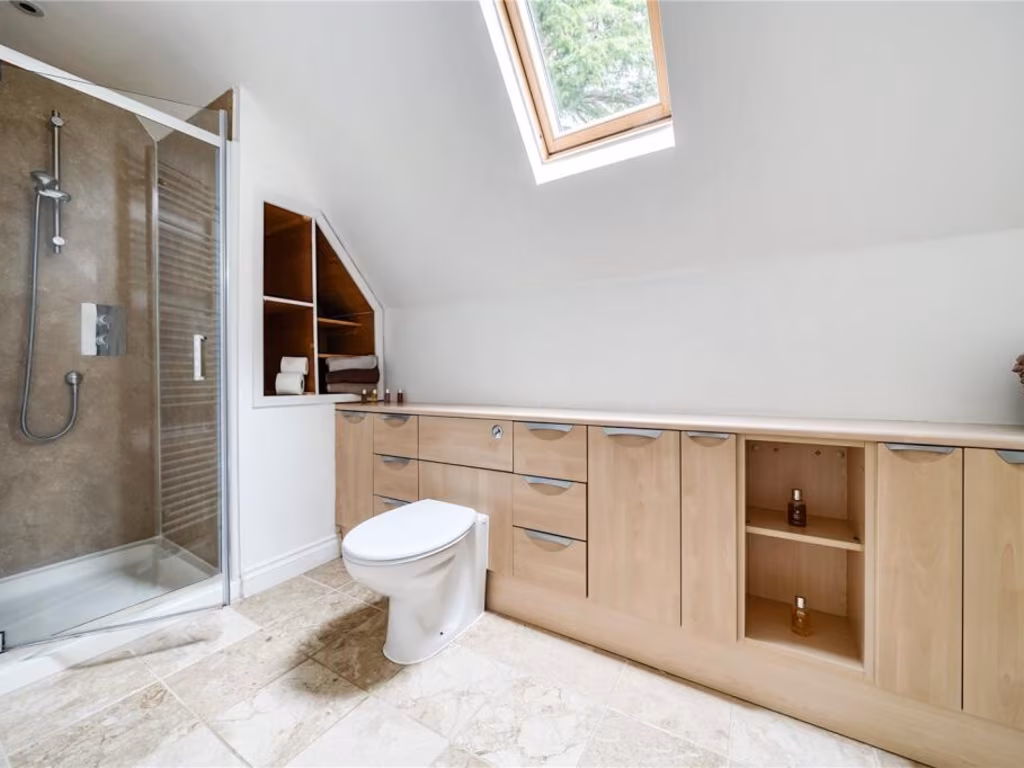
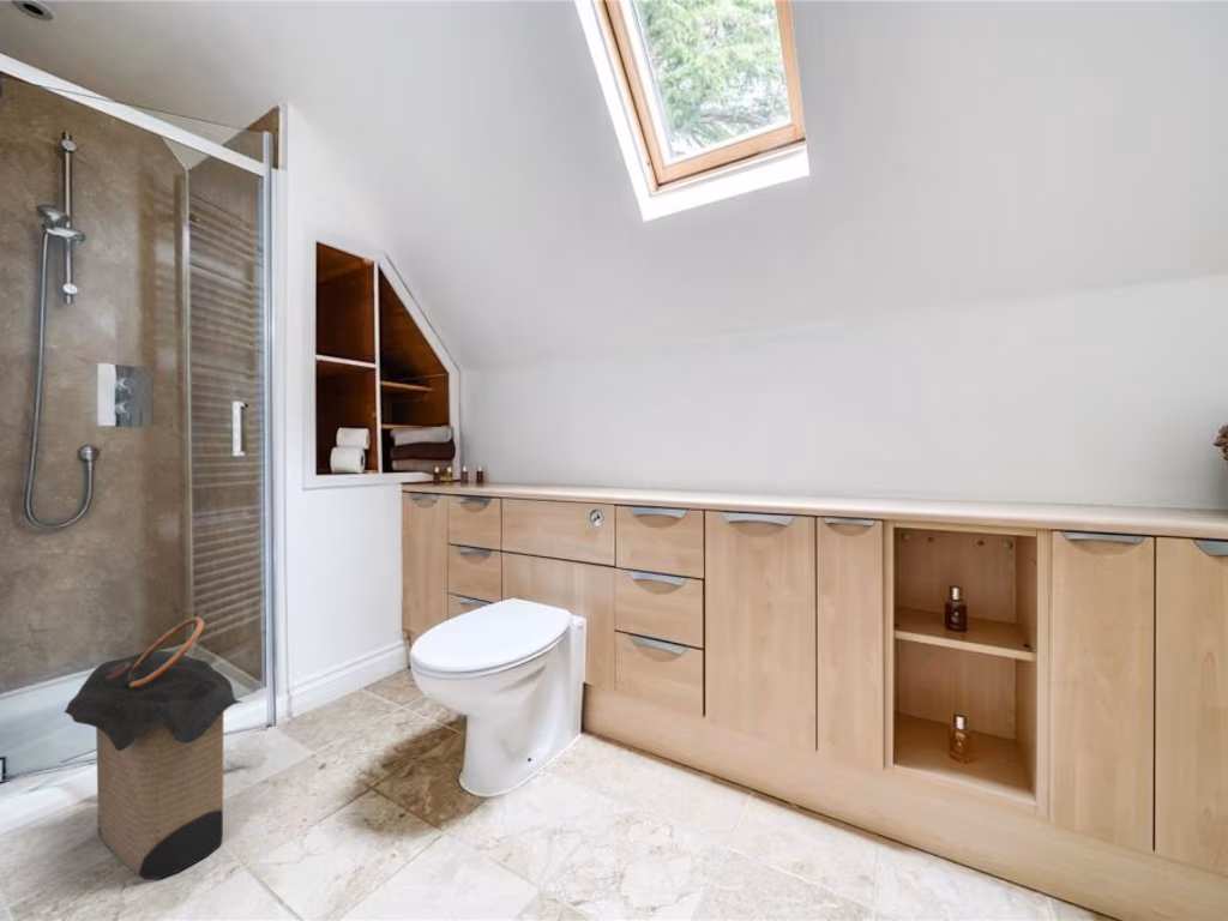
+ laundry hamper [64,615,243,880]
